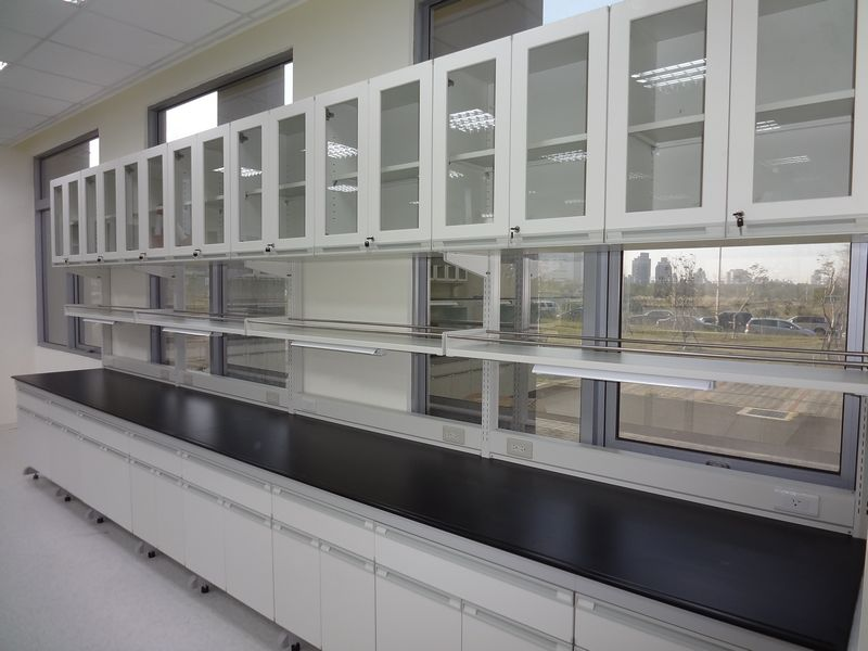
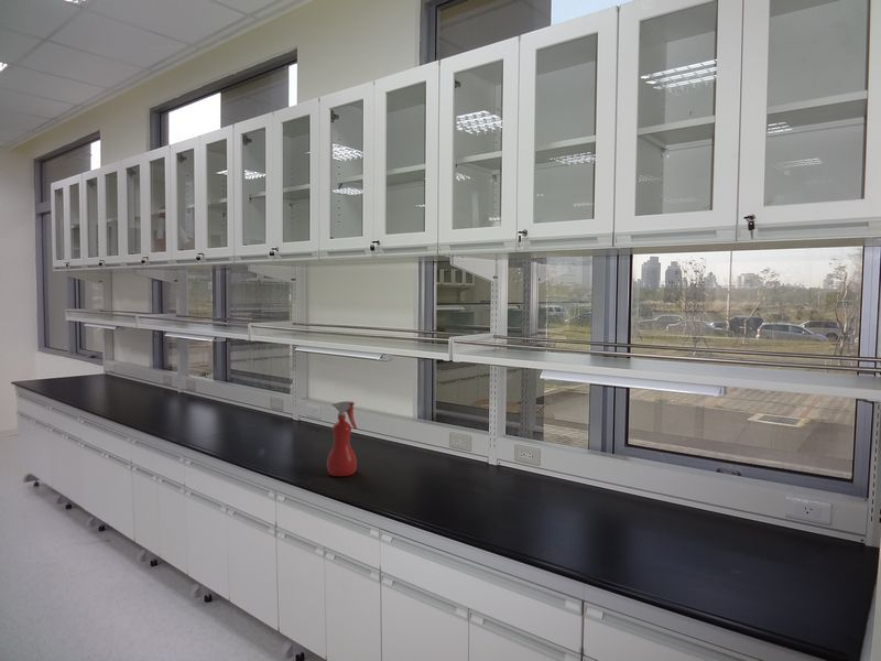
+ spray bottle [326,400,358,477]
